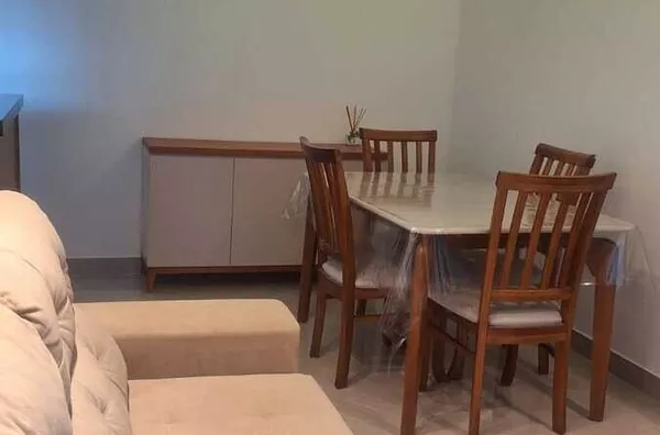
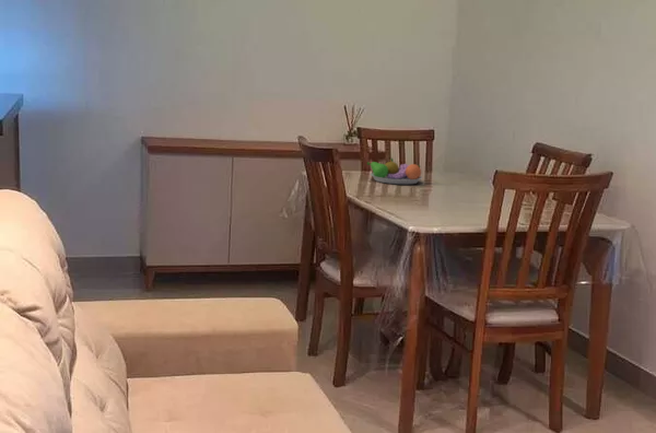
+ fruit bowl [366,156,424,185]
